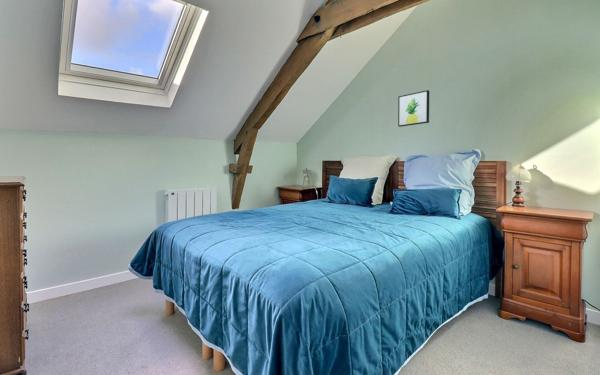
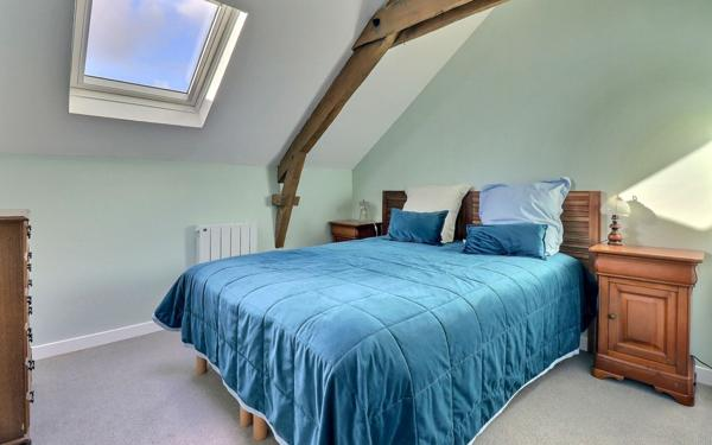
- wall art [397,89,430,128]
